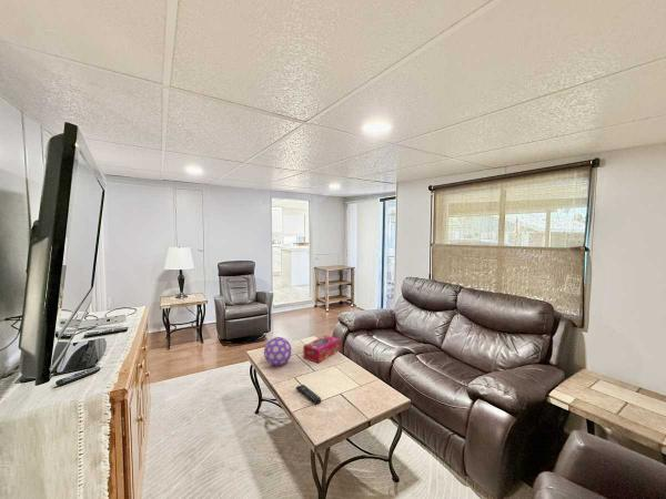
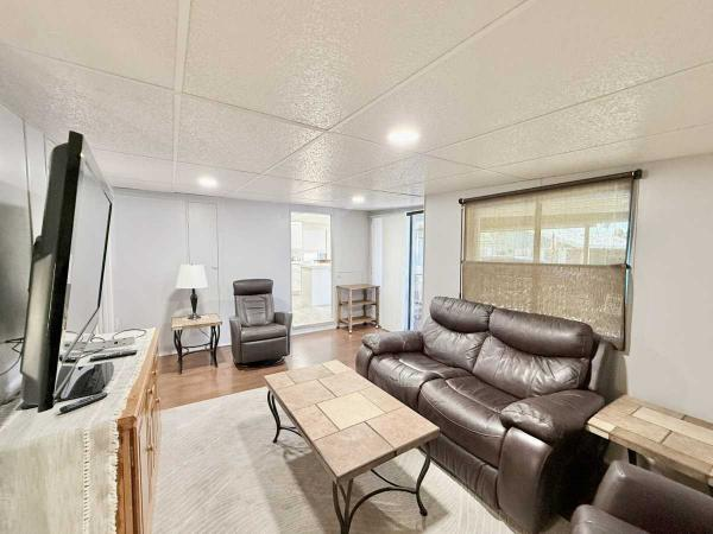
- decorative ball [263,336,292,367]
- remote control [295,384,322,406]
- tissue box [302,334,341,364]
